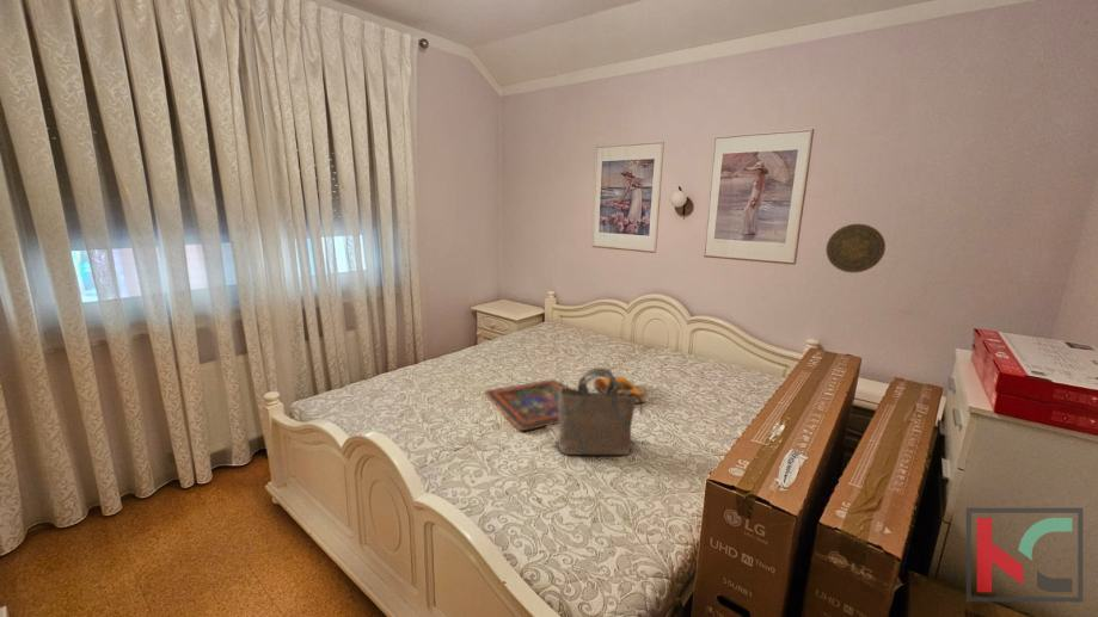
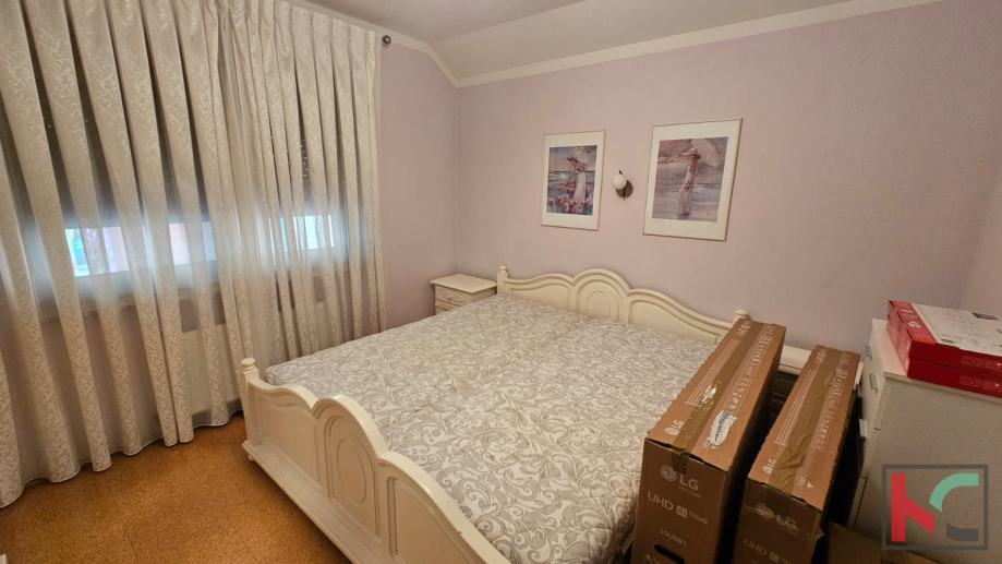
- painted panel [484,378,568,432]
- decorative plate [826,223,887,273]
- hardback book [593,376,646,405]
- tote bag [557,366,644,456]
